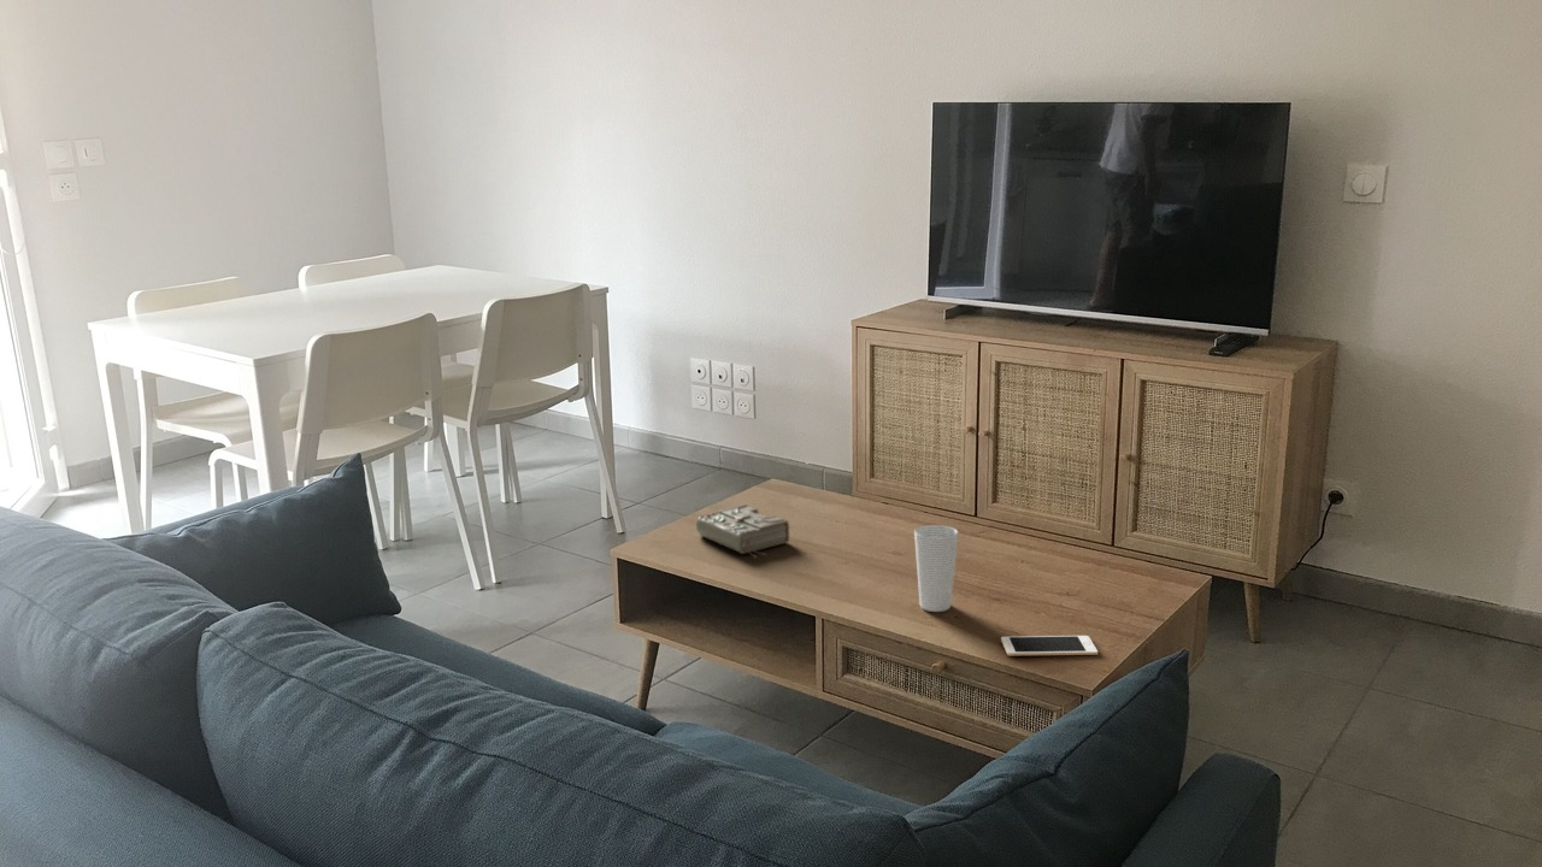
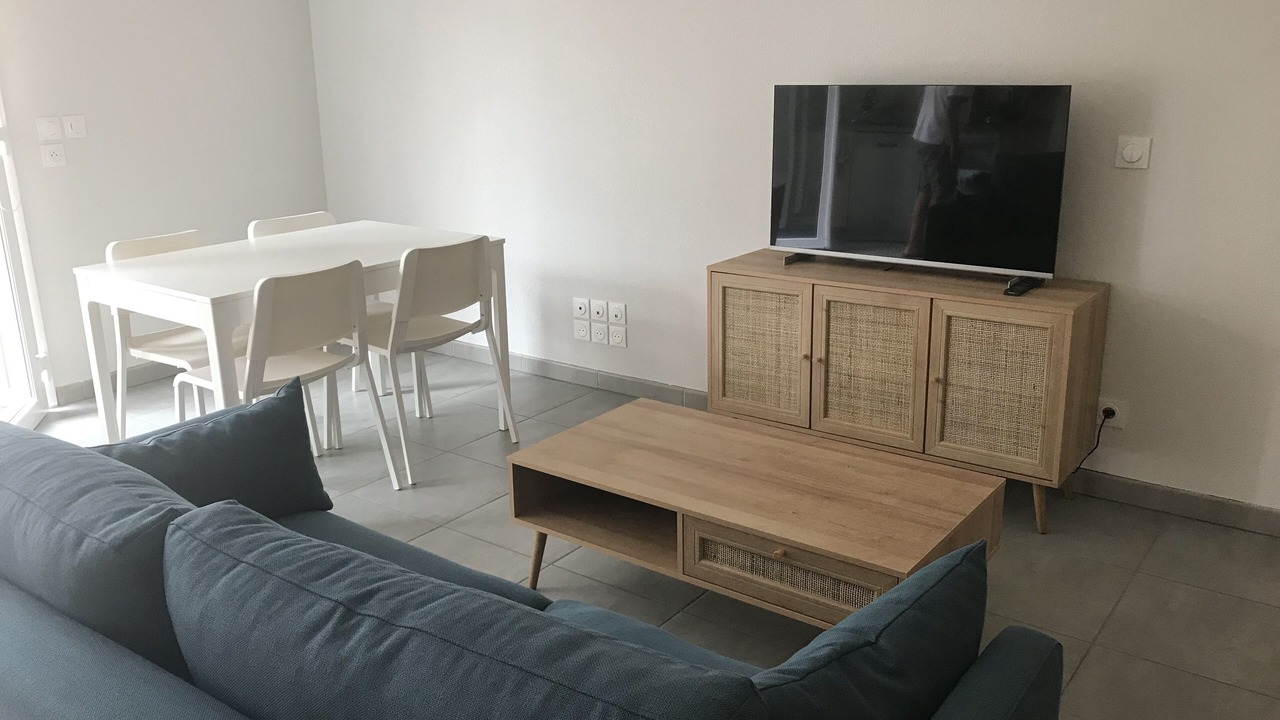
- cell phone [1000,635,1099,657]
- cup [913,524,960,613]
- diary [695,503,790,560]
